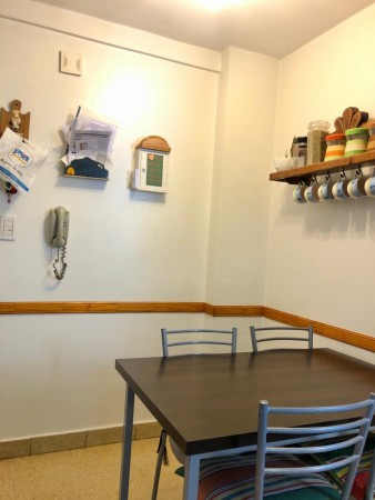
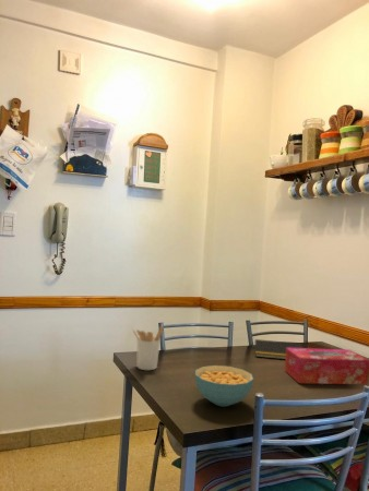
+ cereal bowl [194,364,254,408]
+ utensil holder [132,325,165,371]
+ tissue box [284,347,369,385]
+ notepad [252,338,303,360]
